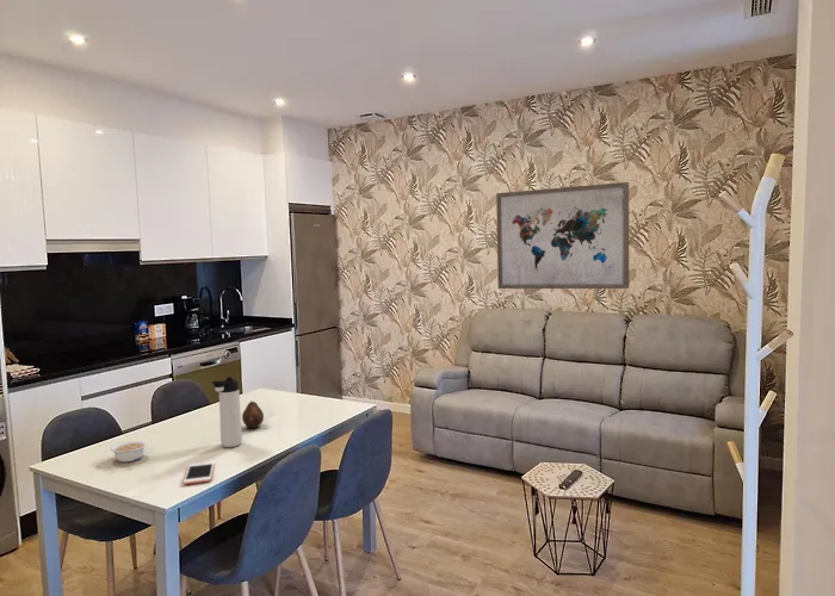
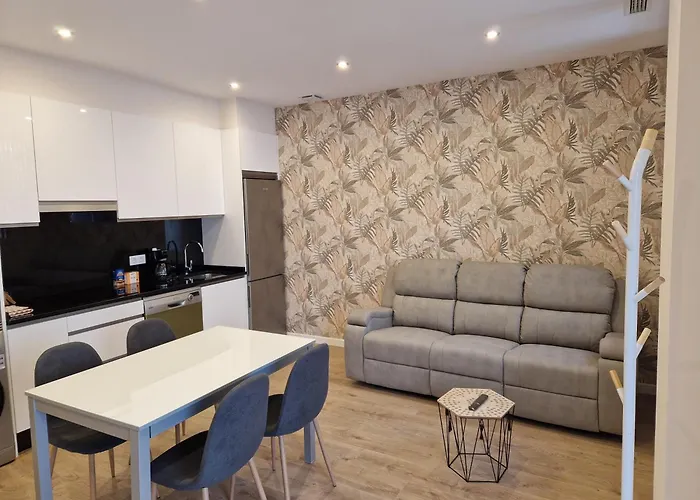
- thermos bottle [211,375,243,448]
- fruit [241,399,265,429]
- wall art [495,181,630,290]
- legume [110,440,148,462]
- cell phone [183,460,216,485]
